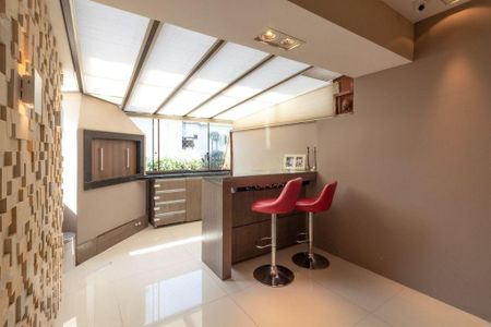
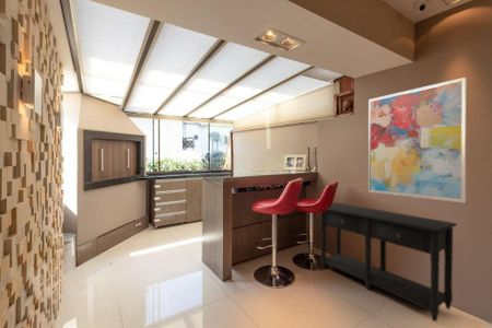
+ console table [319,201,458,323]
+ wall art [367,77,468,204]
